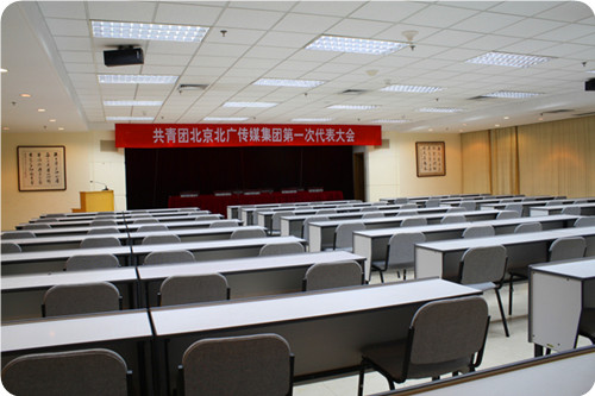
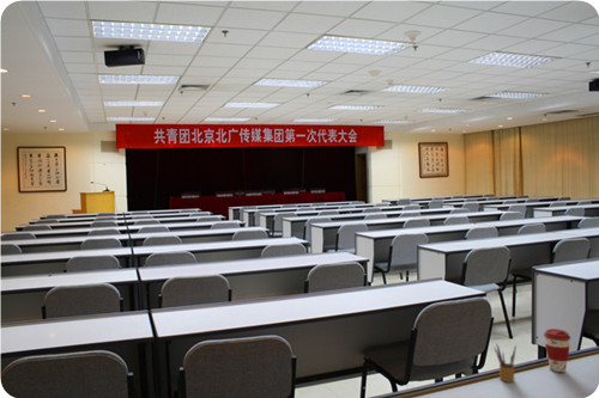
+ pencil box [494,343,518,382]
+ coffee cup [543,327,571,373]
